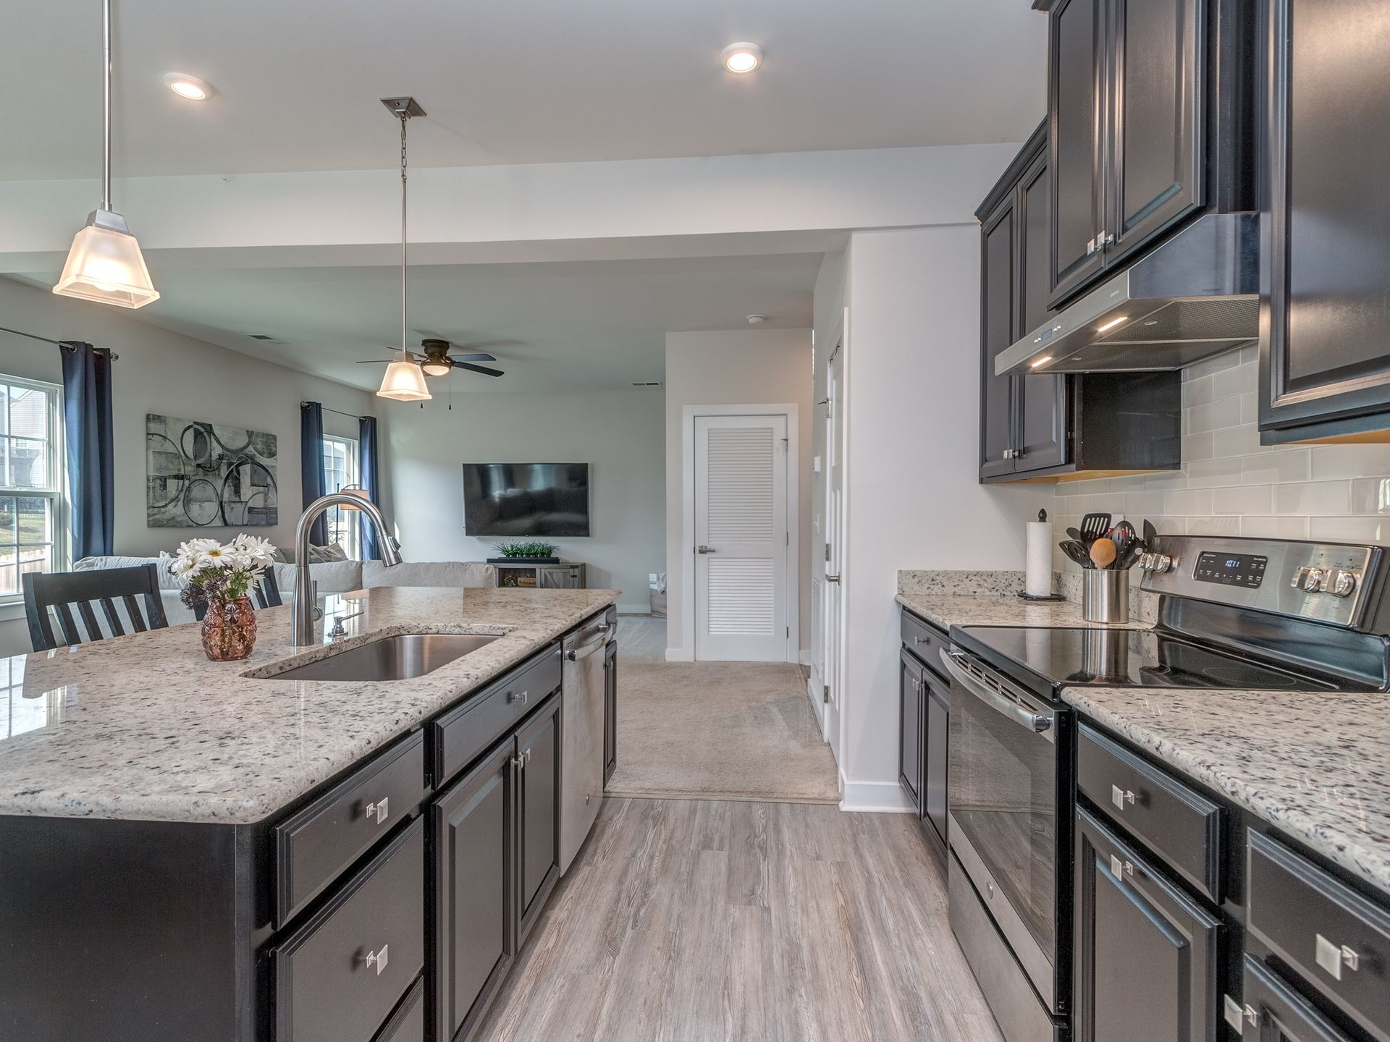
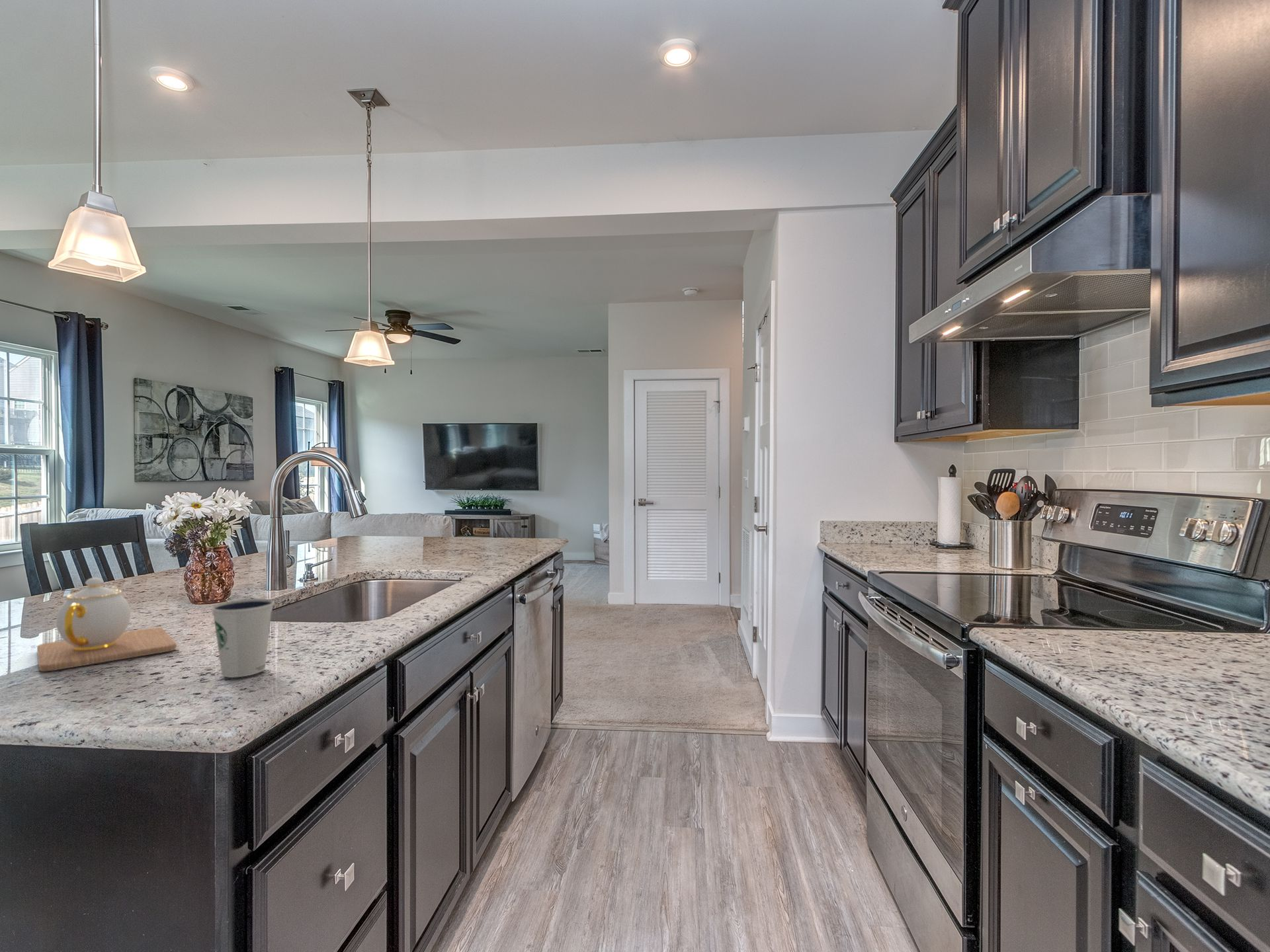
+ dixie cup [210,598,275,678]
+ teapot [36,577,177,672]
